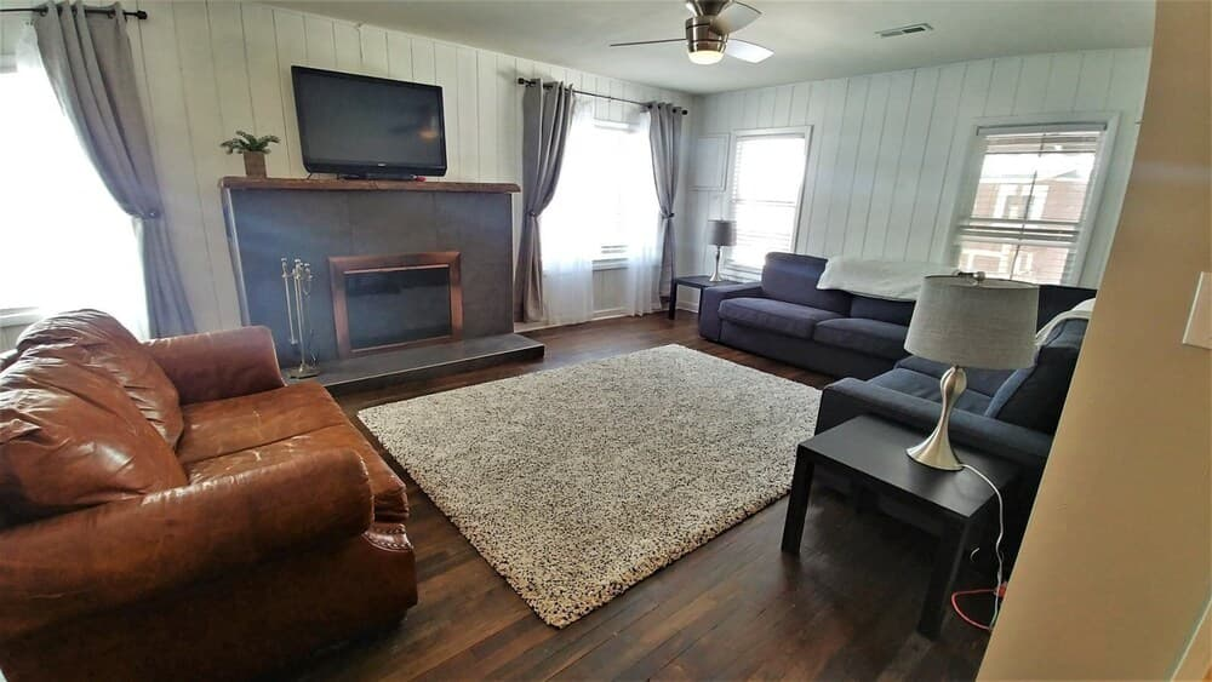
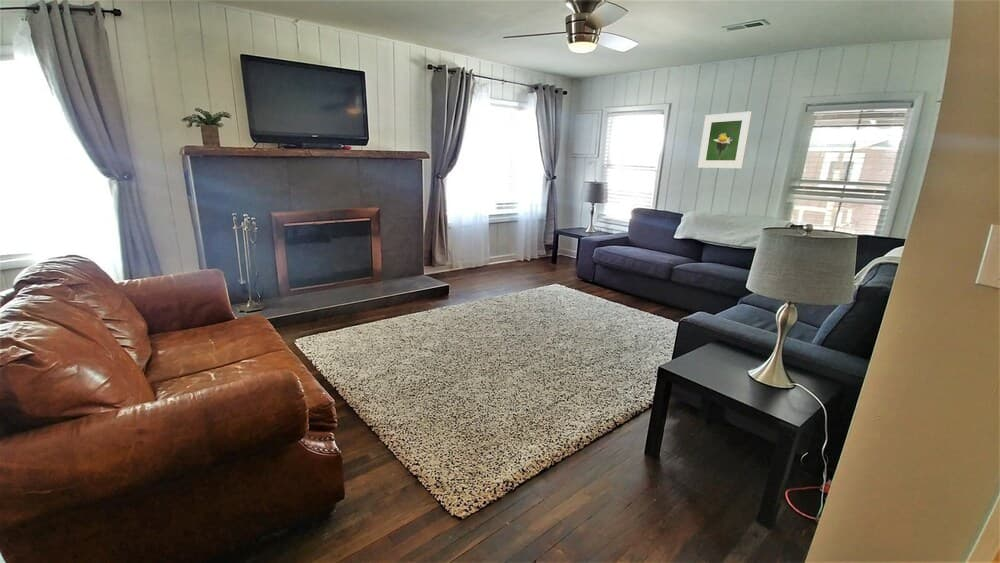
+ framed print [697,111,753,169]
